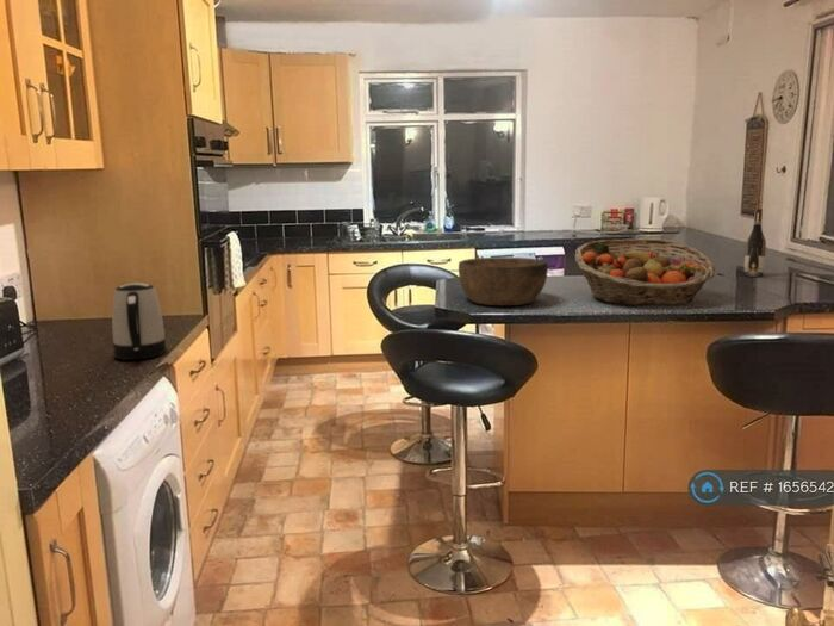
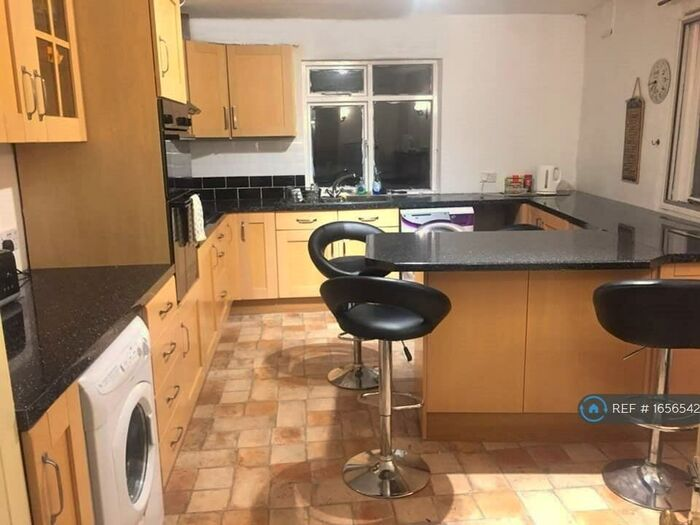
- kettle [111,281,168,361]
- wine bottle [743,207,767,278]
- bowl [458,256,549,306]
- fruit basket [574,237,717,306]
